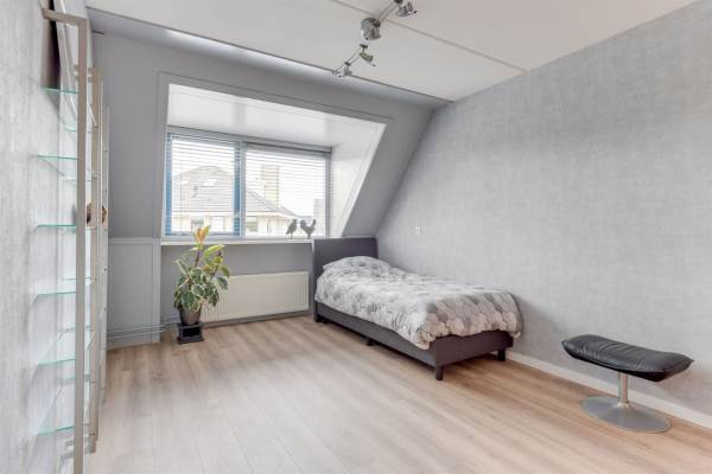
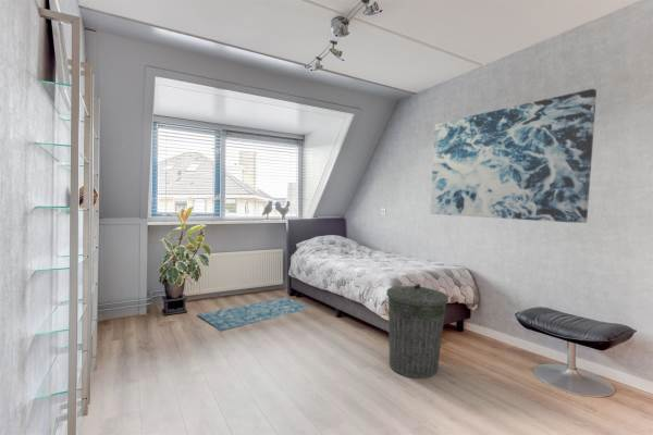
+ trash can [385,283,449,380]
+ rug [196,296,309,332]
+ wall art [429,88,597,224]
